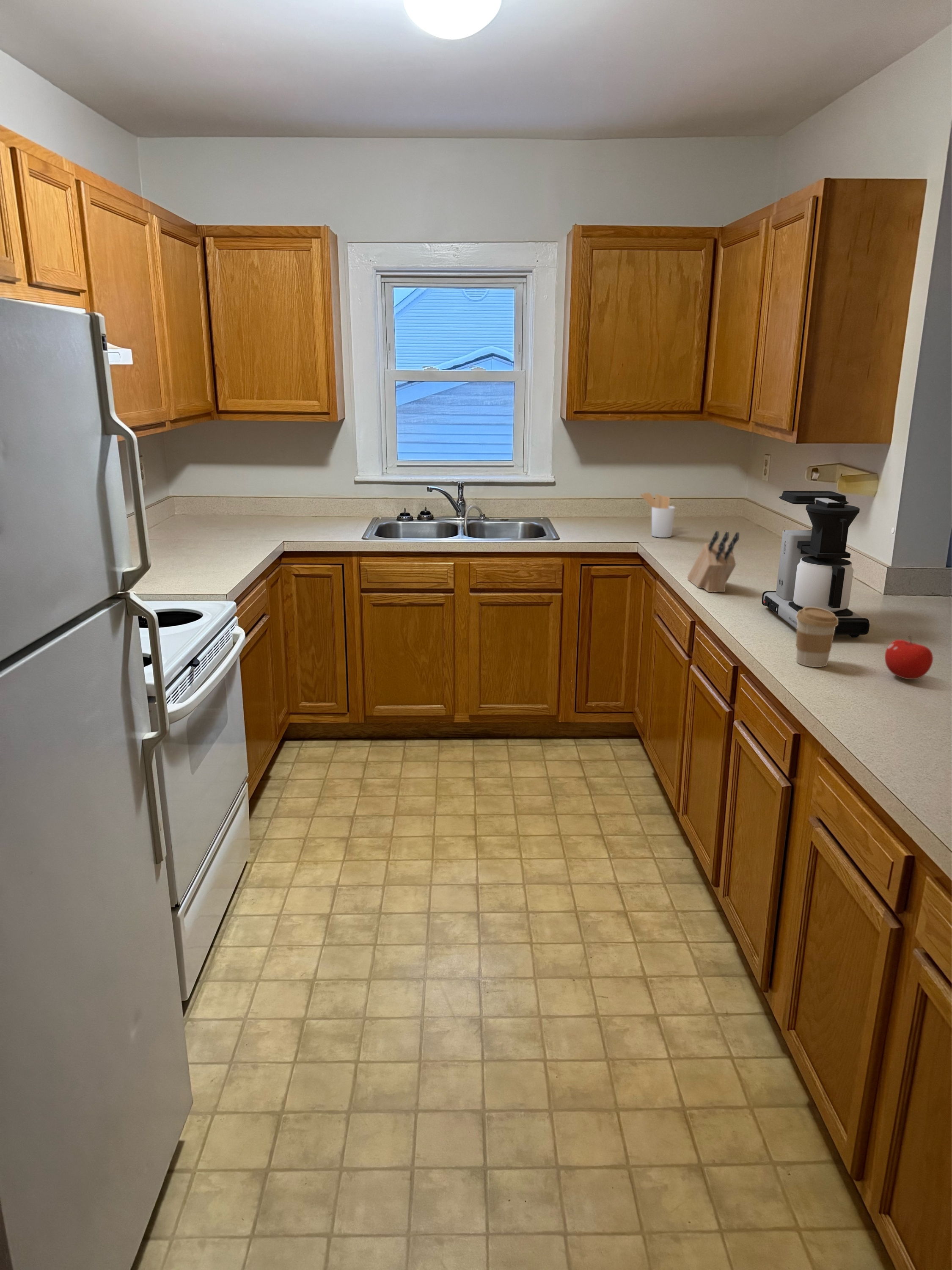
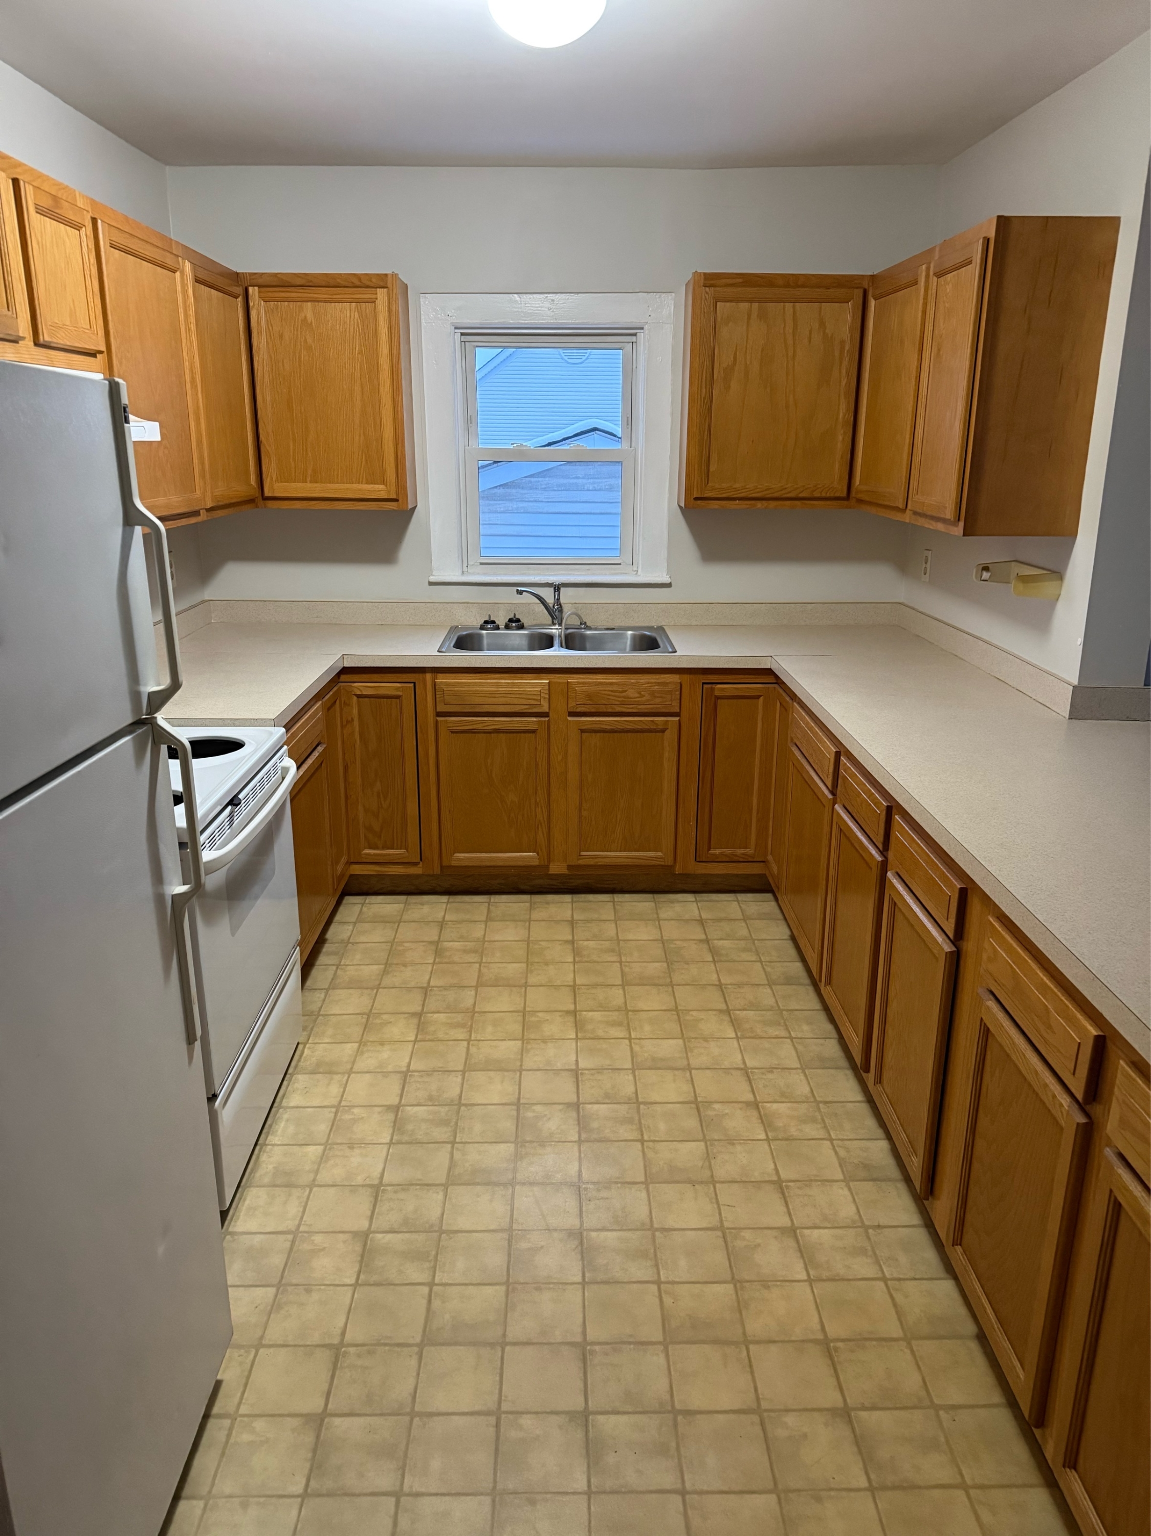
- knife block [687,530,740,593]
- fruit [884,635,933,680]
- coffee maker [761,491,870,638]
- utensil holder [639,492,676,538]
- coffee cup [795,607,838,668]
